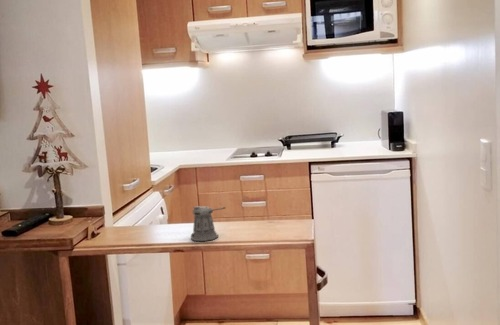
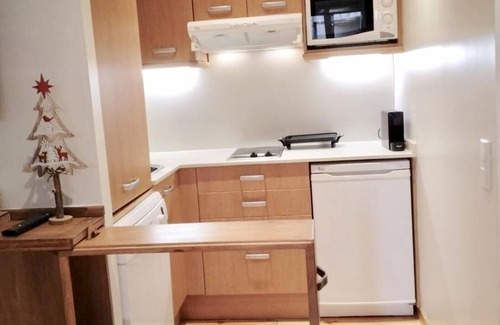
- pepper shaker [190,205,226,242]
